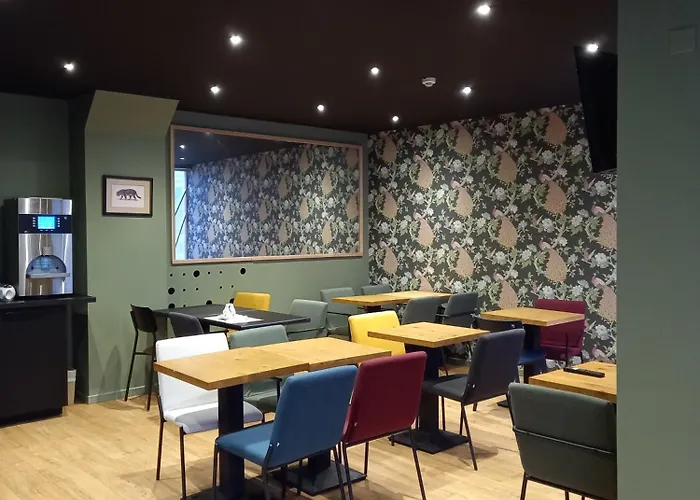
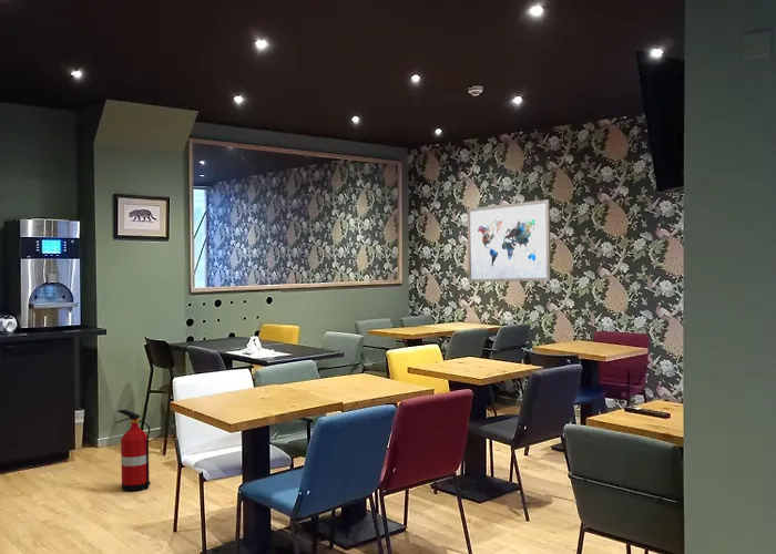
+ fire extinguisher [115,409,152,492]
+ wall art [467,198,552,284]
